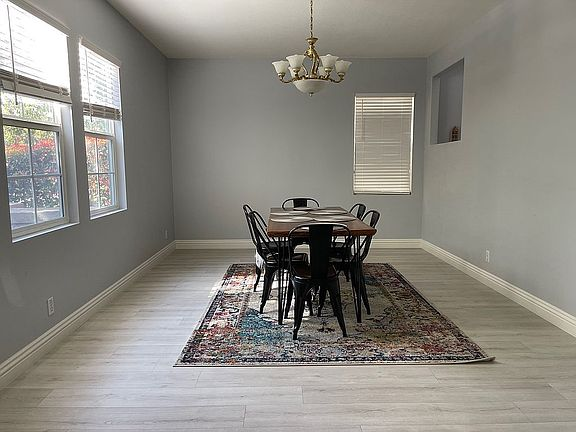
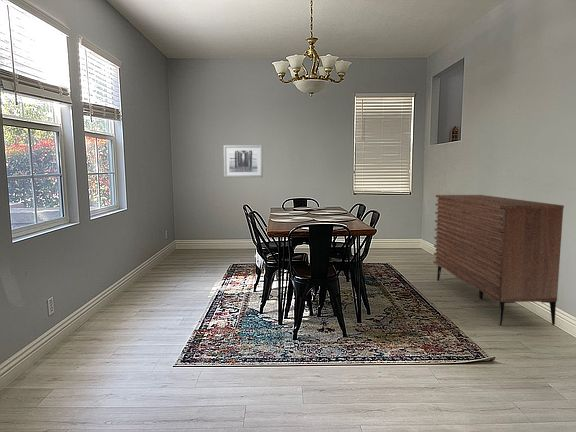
+ wall art [223,144,264,178]
+ sideboard [432,194,565,326]
